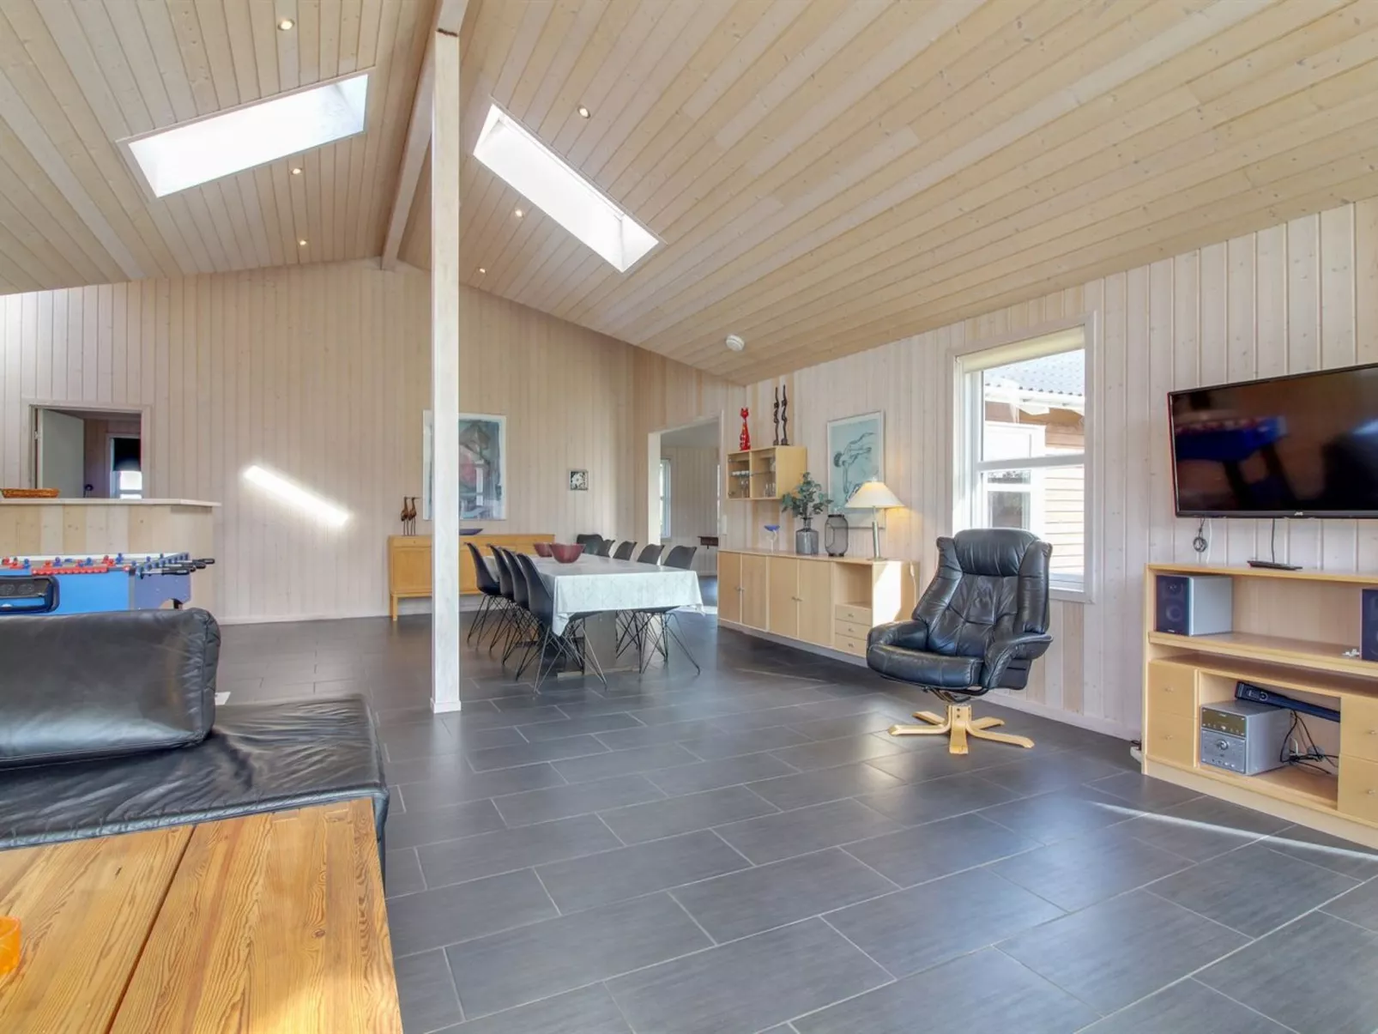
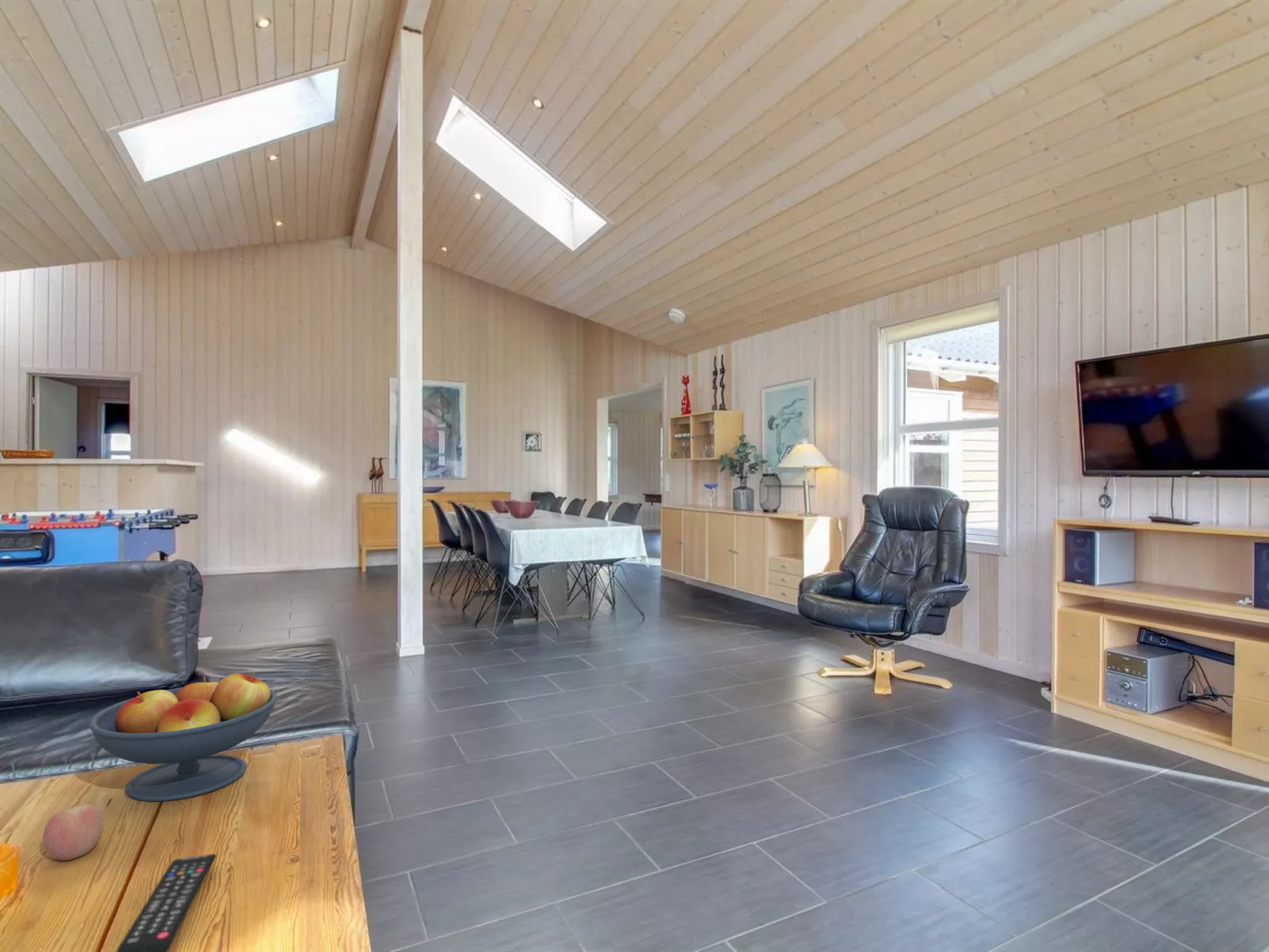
+ apple [43,803,104,861]
+ fruit bowl [88,671,278,802]
+ remote control [116,853,217,952]
